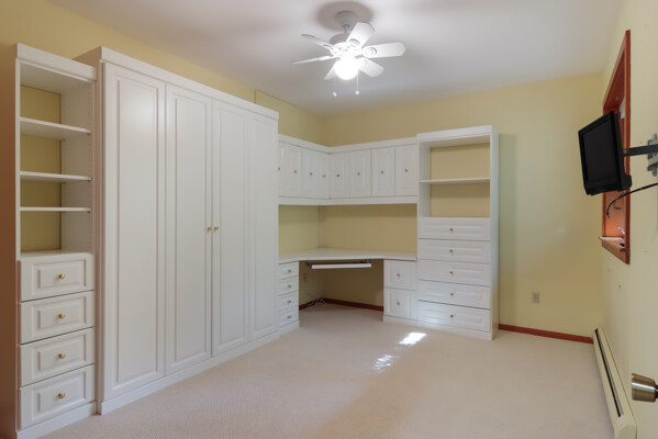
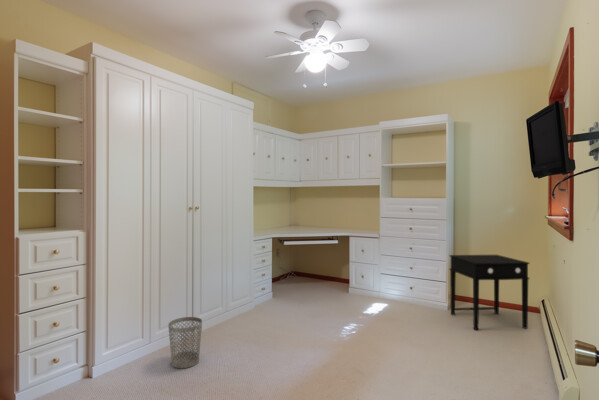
+ side table [448,254,531,331]
+ wastebasket [167,316,203,369]
